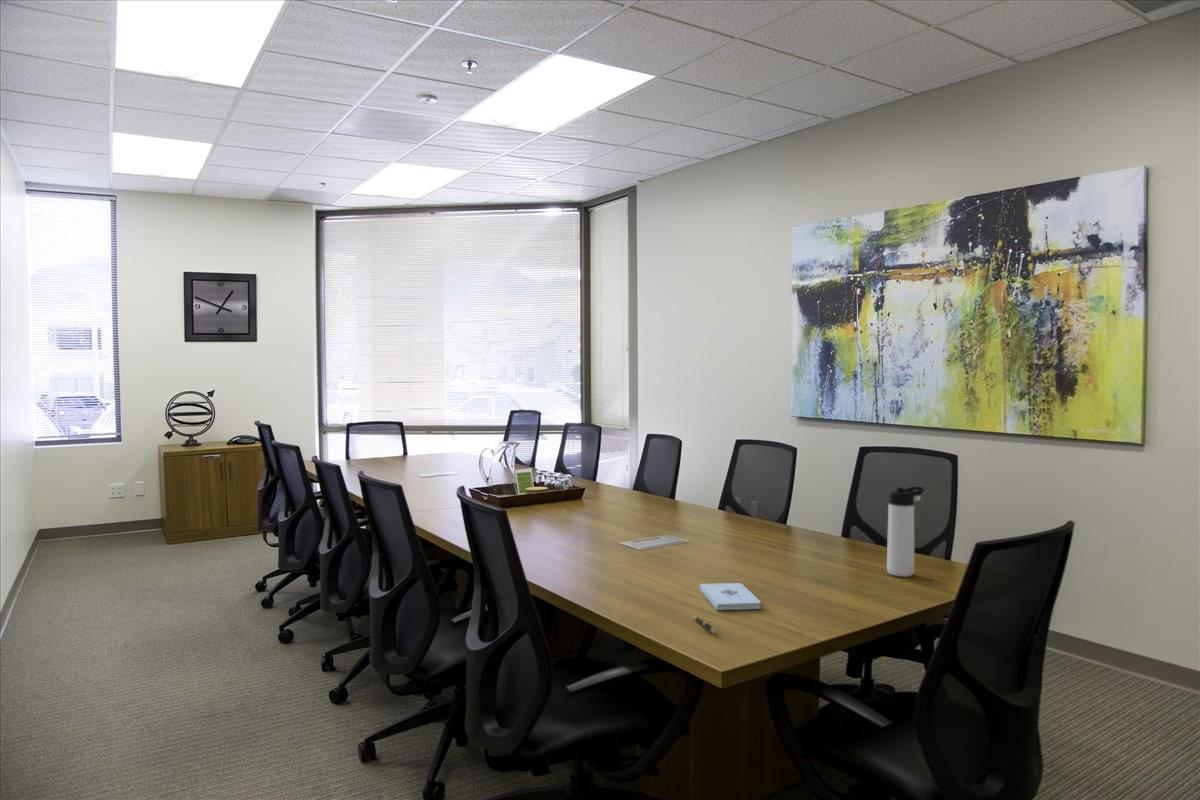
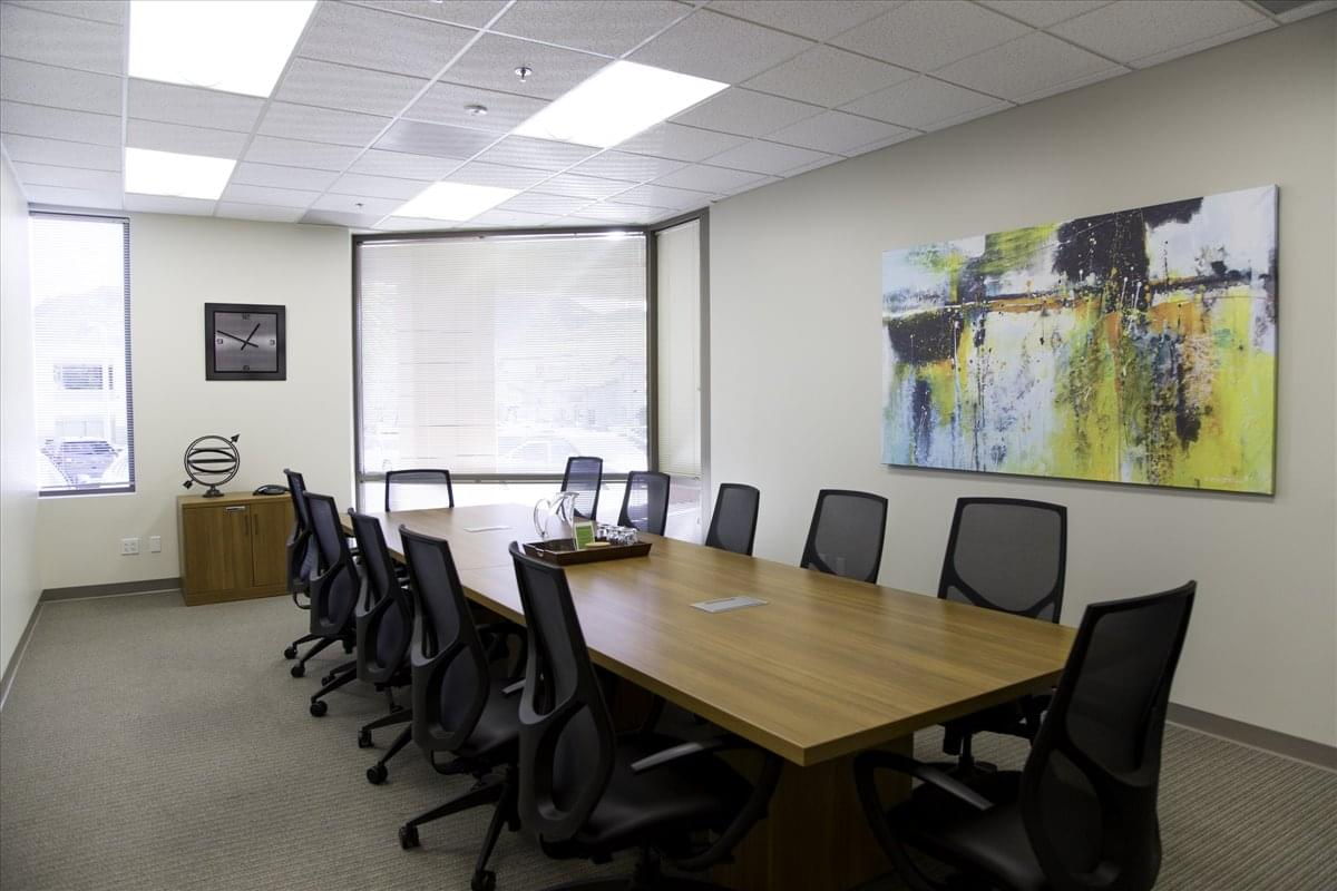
- pen [693,616,717,634]
- notepad [699,582,762,611]
- thermos bottle [886,486,925,578]
